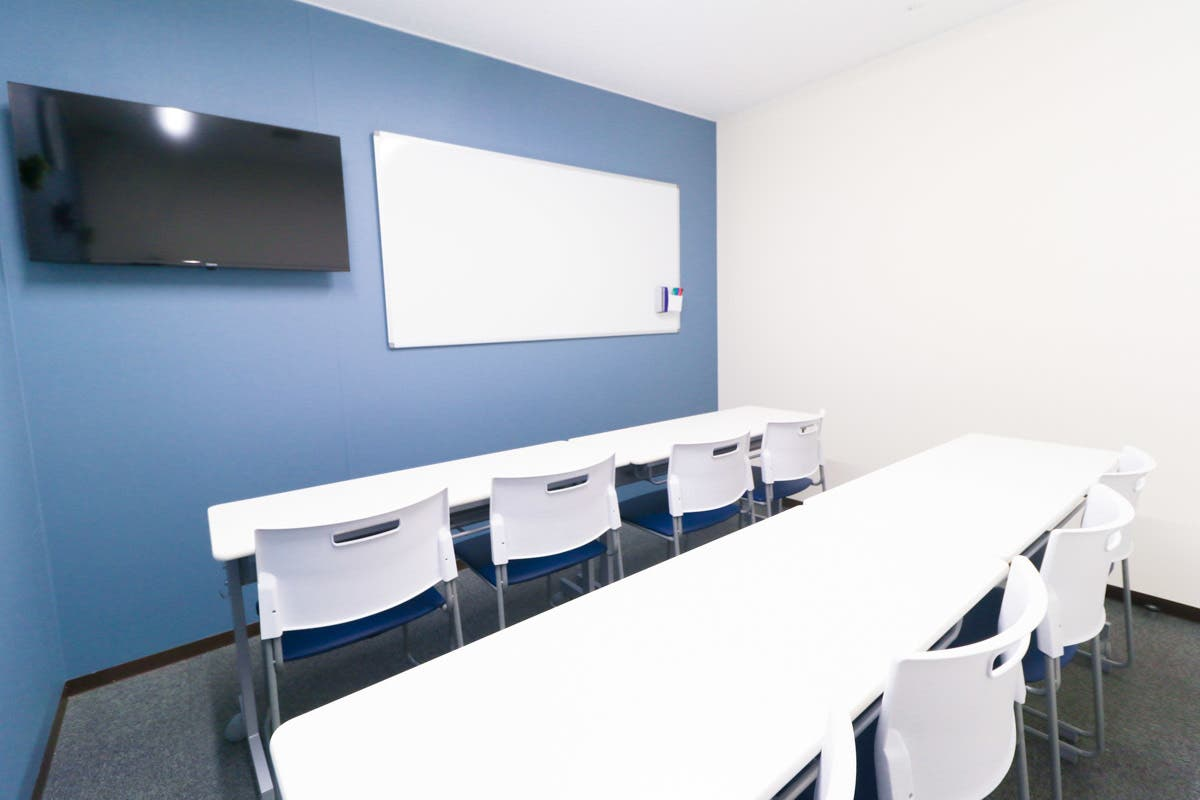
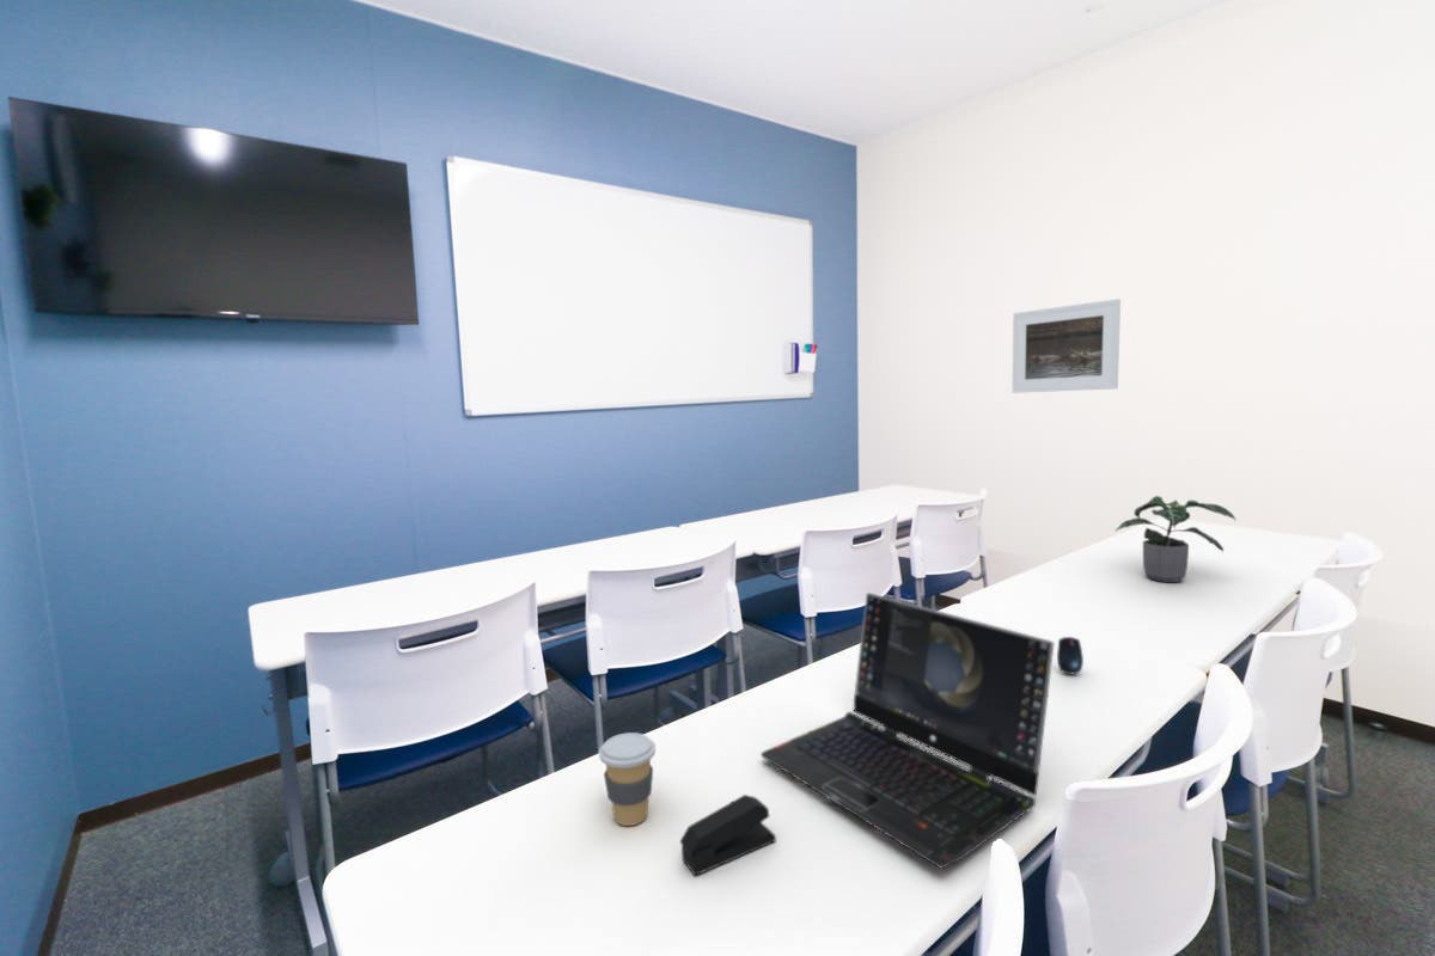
+ potted plant [1115,495,1238,583]
+ stapler [679,793,777,877]
+ coffee cup [598,731,657,827]
+ laptop computer [761,592,1055,869]
+ mouse [1056,636,1085,675]
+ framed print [1012,298,1122,394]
